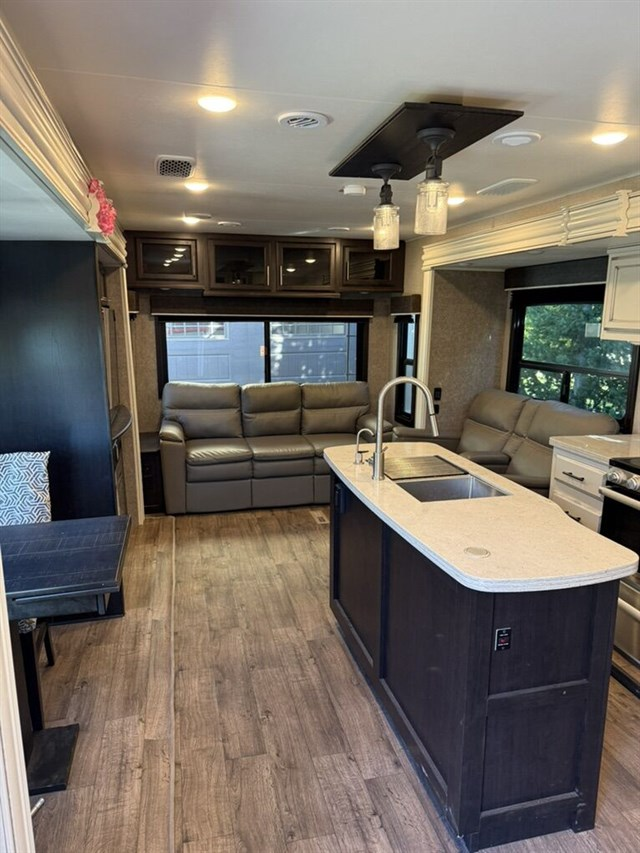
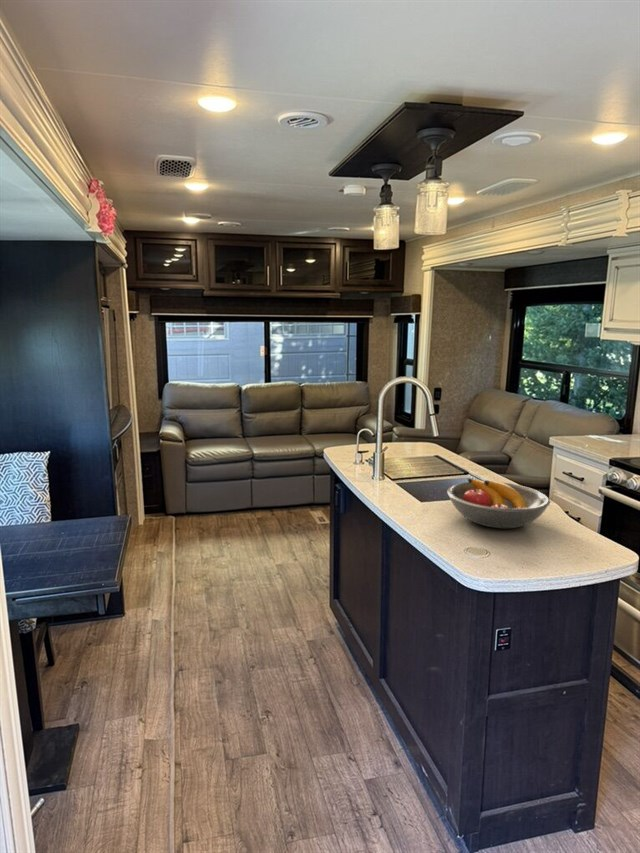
+ fruit bowl [446,477,551,529]
